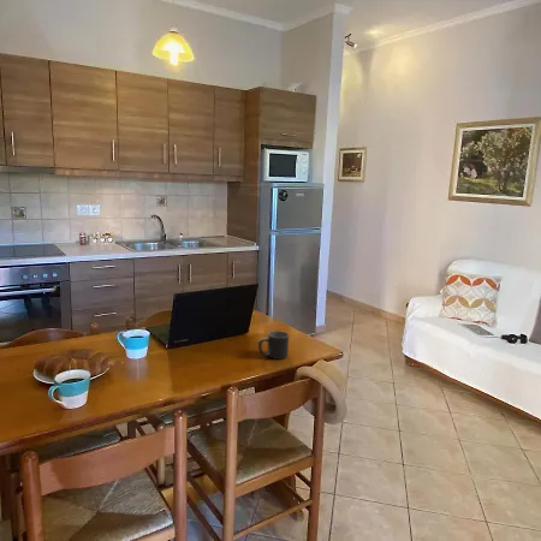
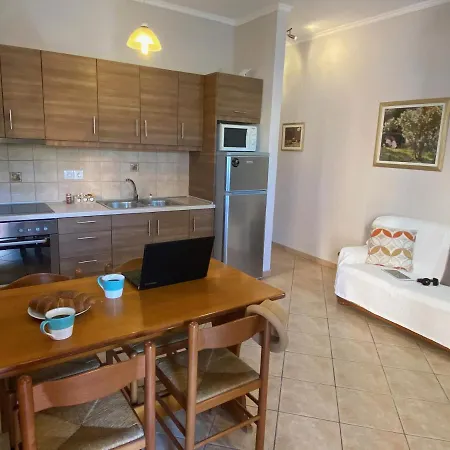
- mug [257,329,290,361]
